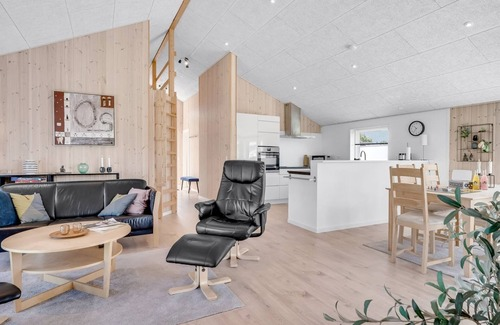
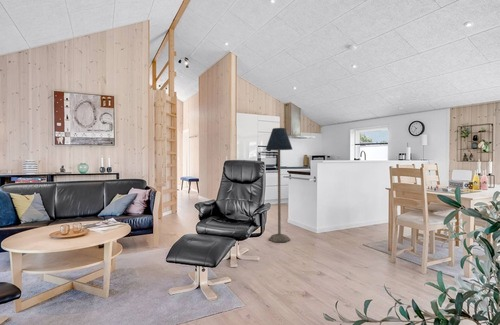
+ floor lamp [265,127,294,243]
